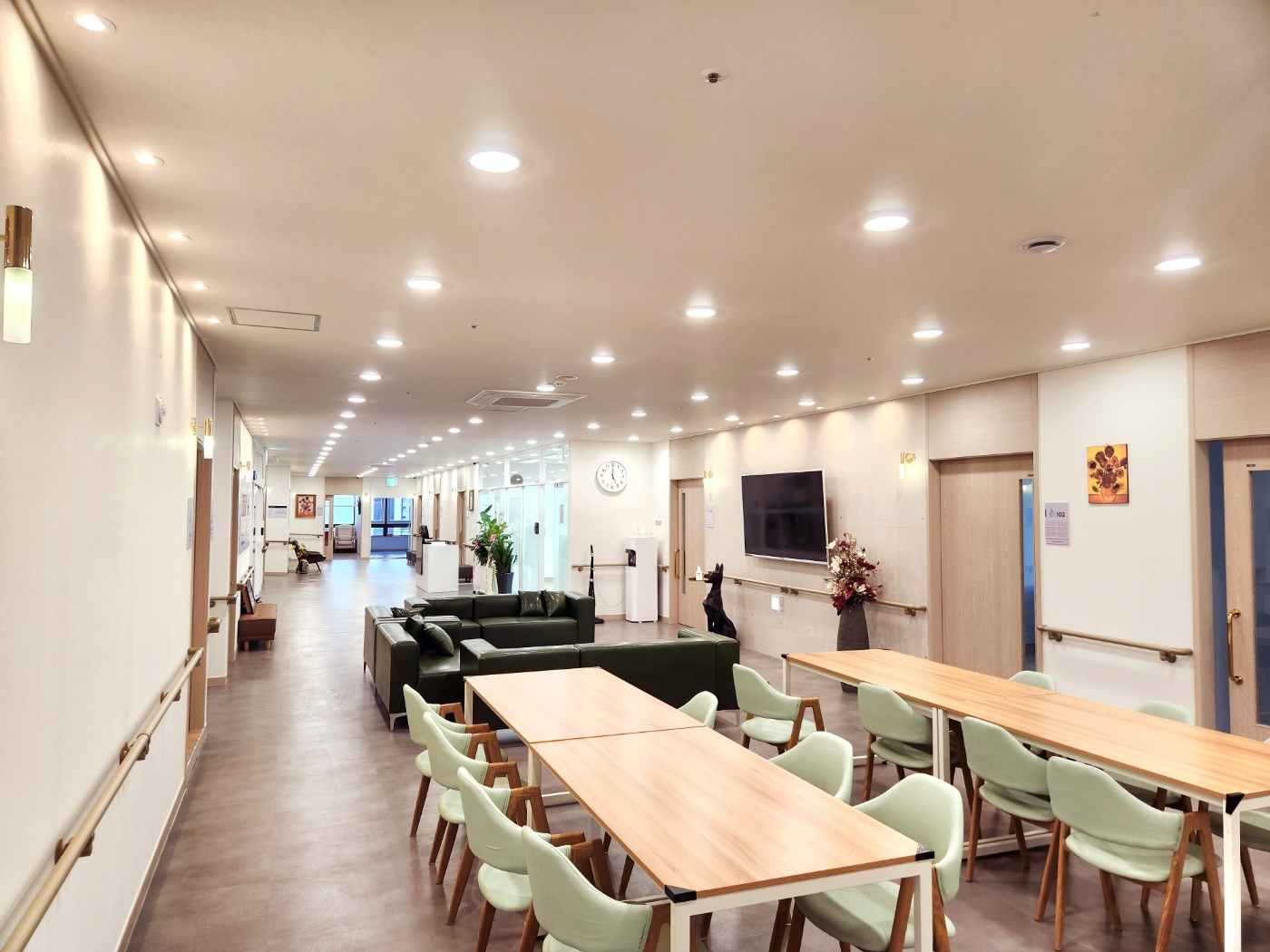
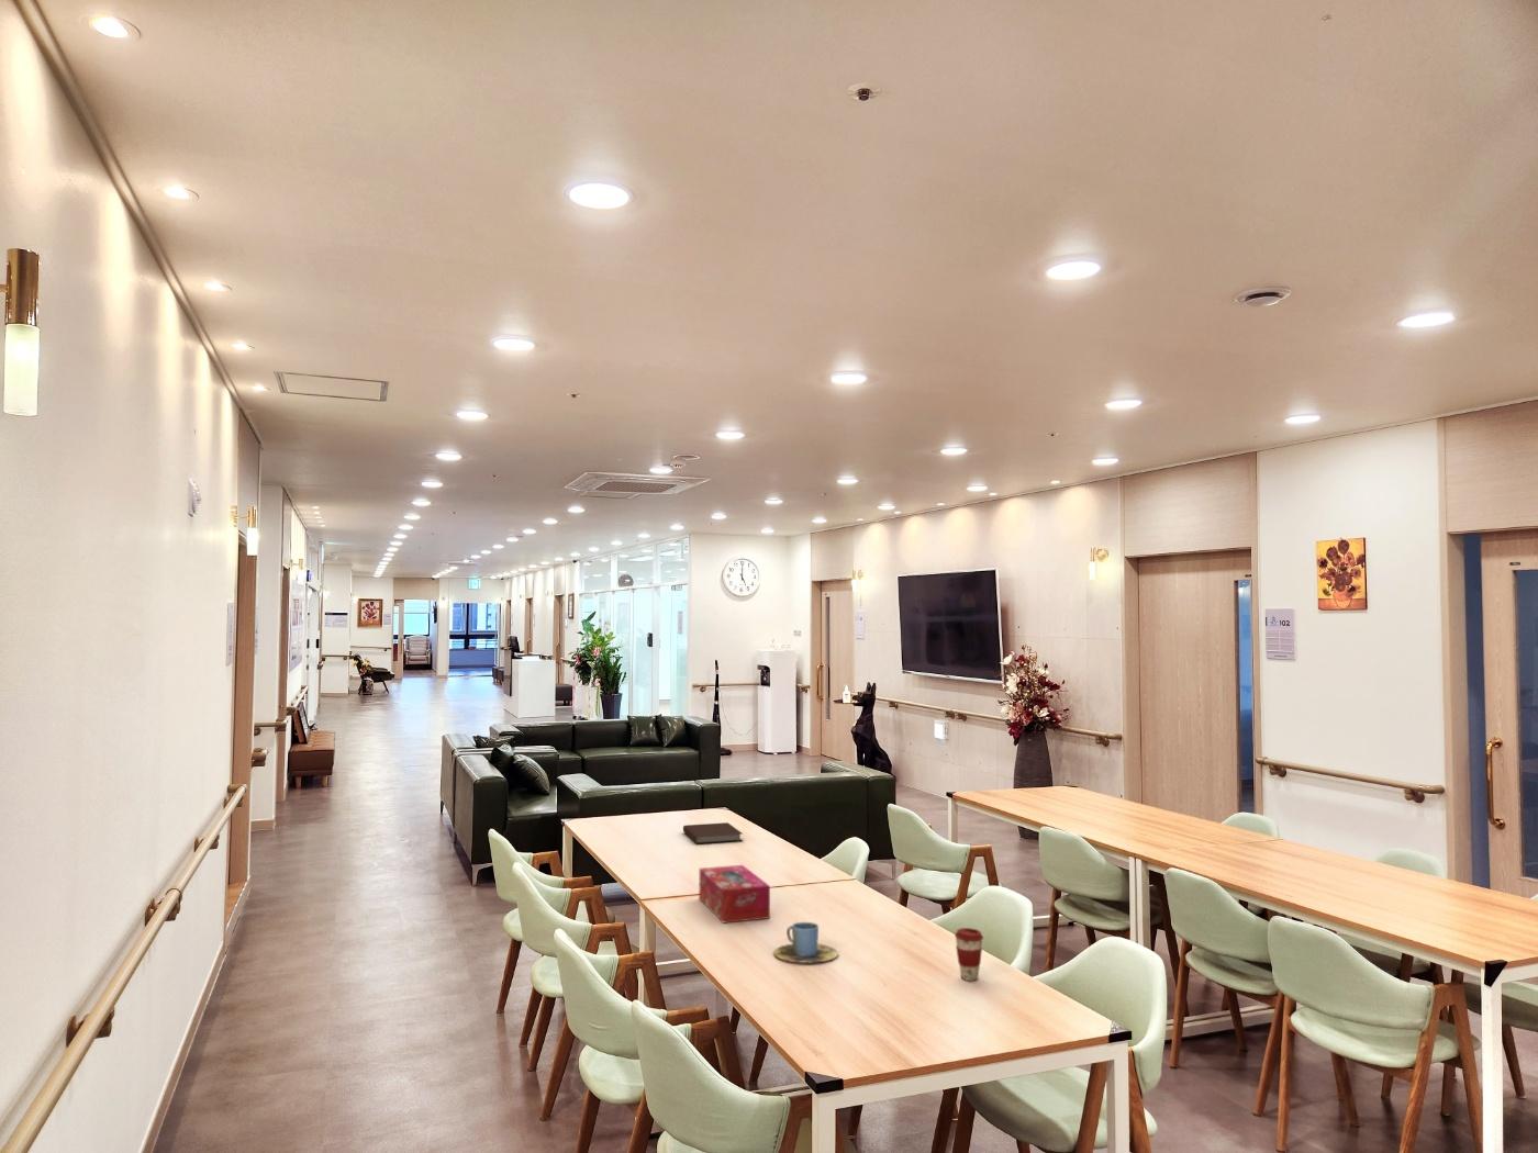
+ tissue box [698,865,771,924]
+ coffee cup [953,927,985,982]
+ notebook [682,821,744,844]
+ cup [773,922,839,964]
